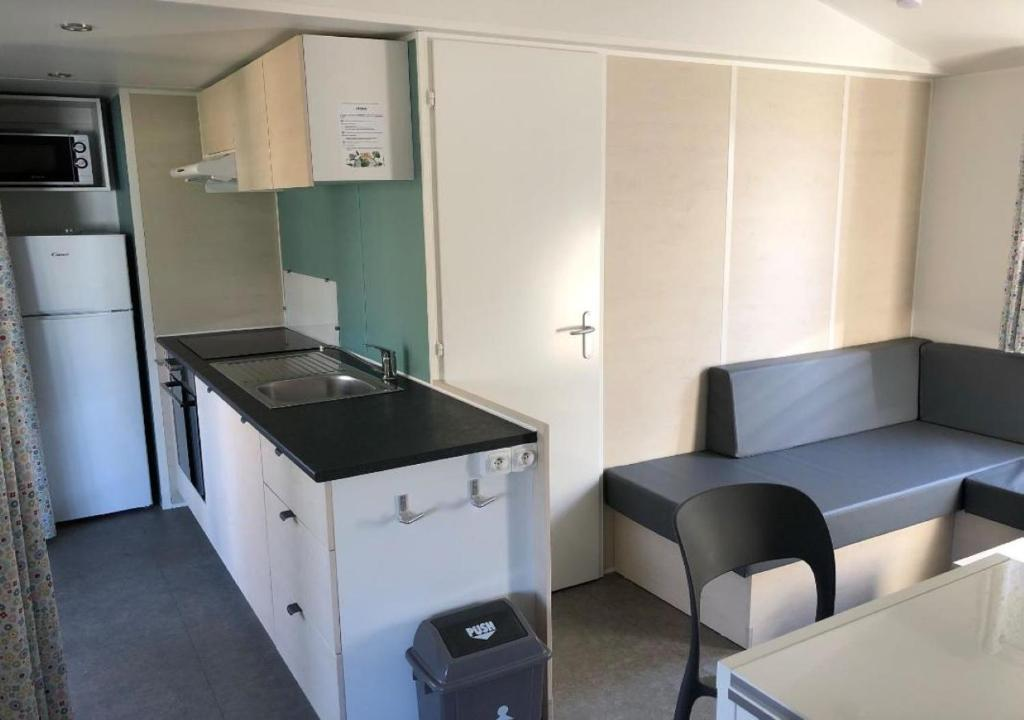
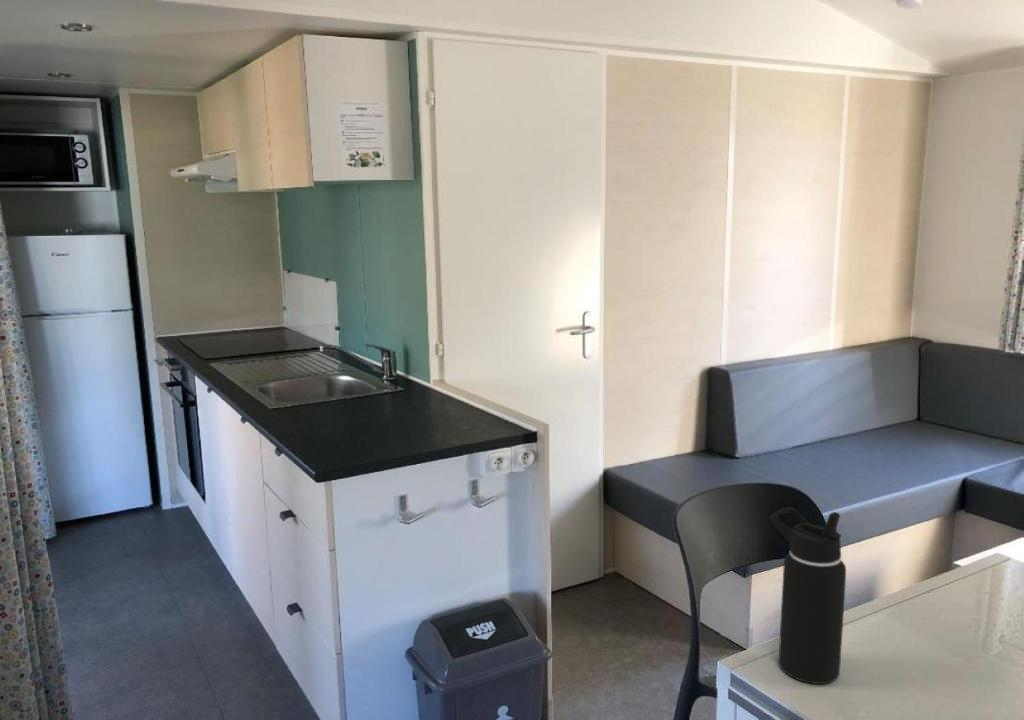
+ water bottle [769,506,847,685]
